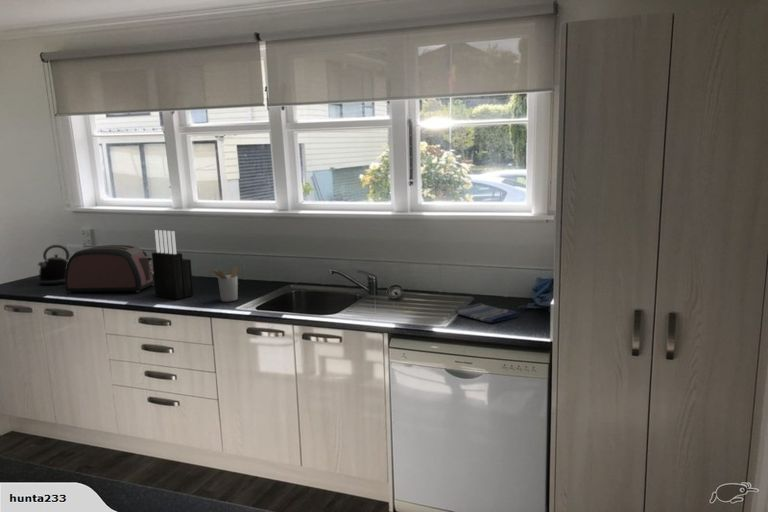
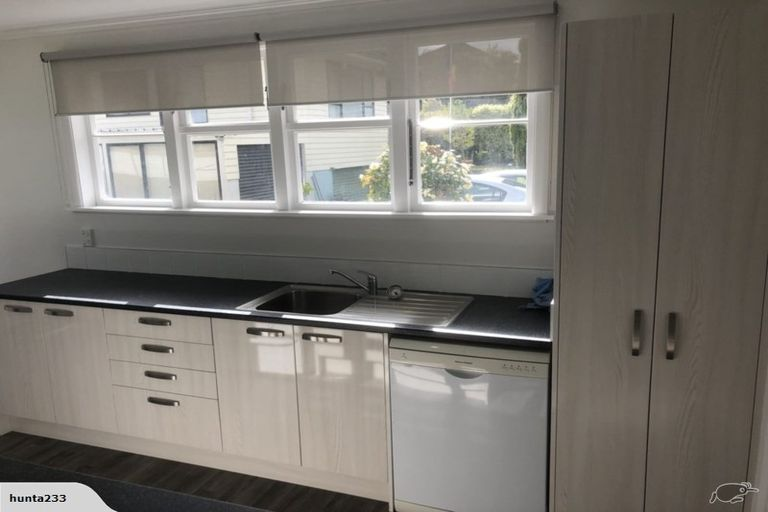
- utensil holder [211,265,239,302]
- toaster [64,244,155,294]
- dish towel [454,302,518,324]
- knife block [151,229,195,300]
- kettle [37,244,70,286]
